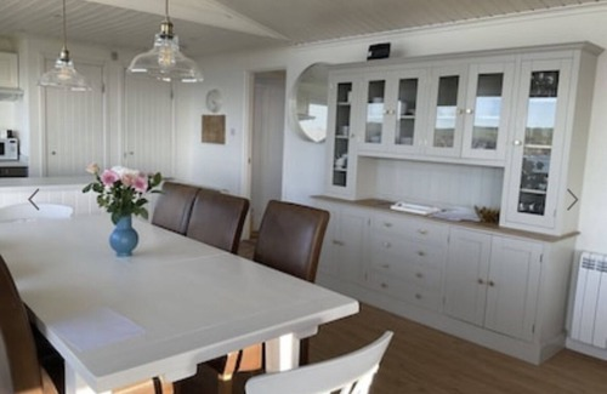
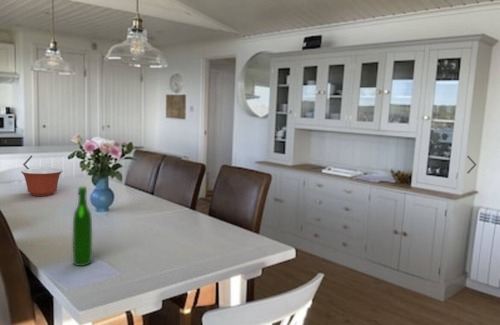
+ mixing bowl [20,167,64,197]
+ wine bottle [72,186,93,267]
